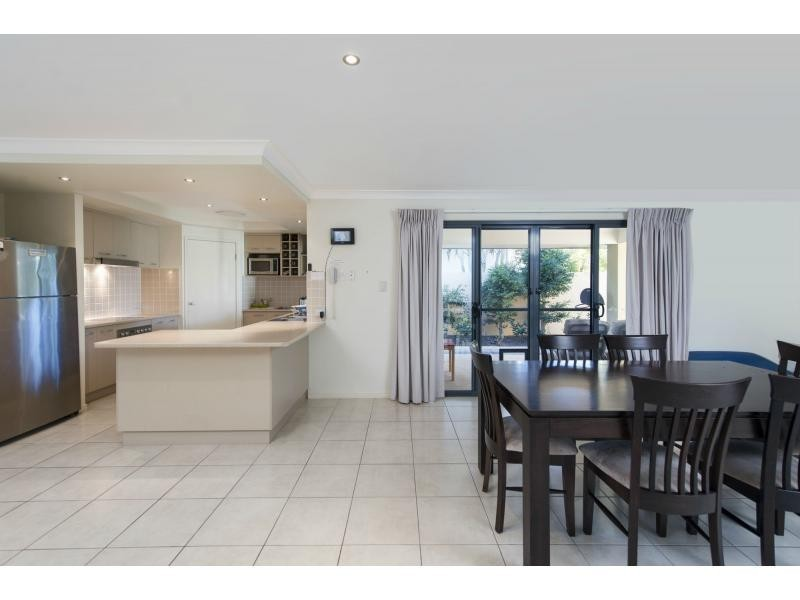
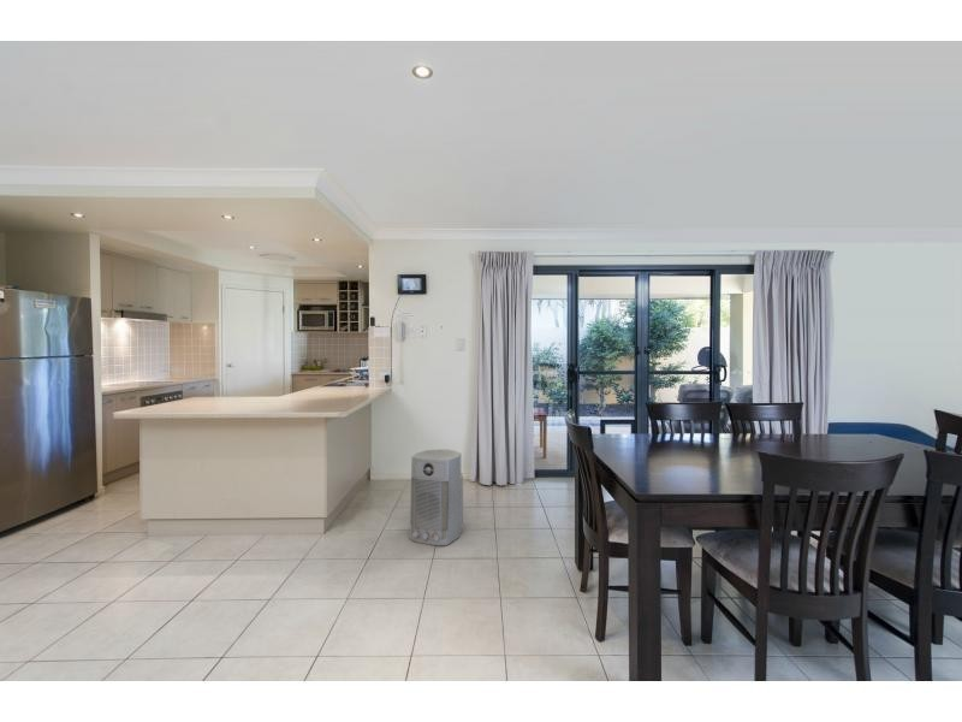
+ air purifier [409,448,464,546]
